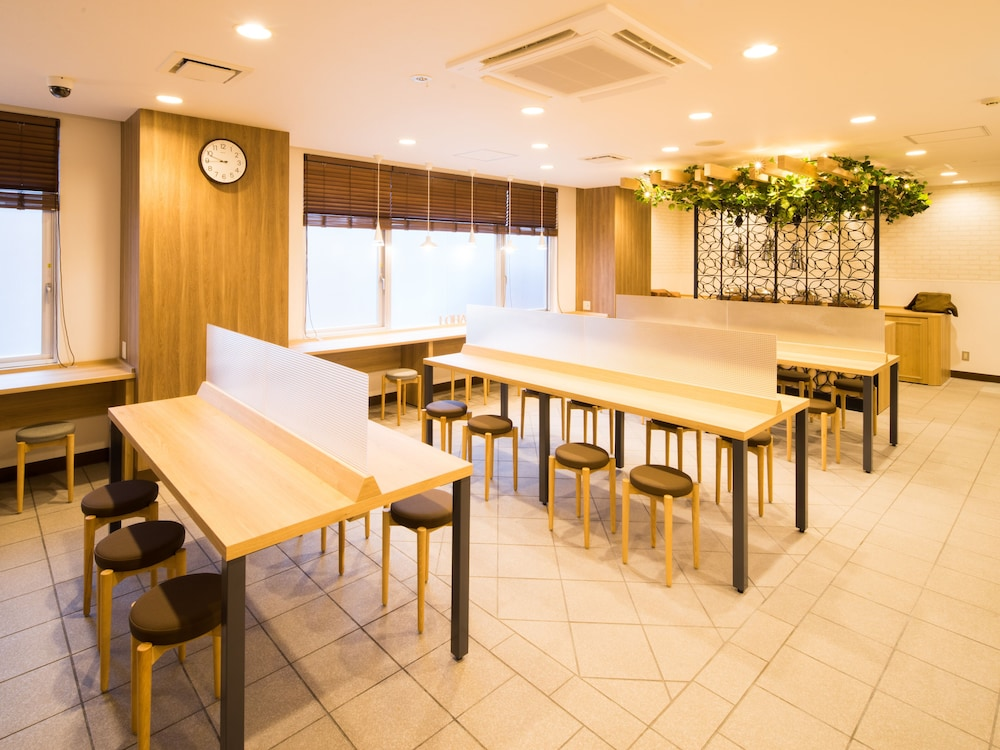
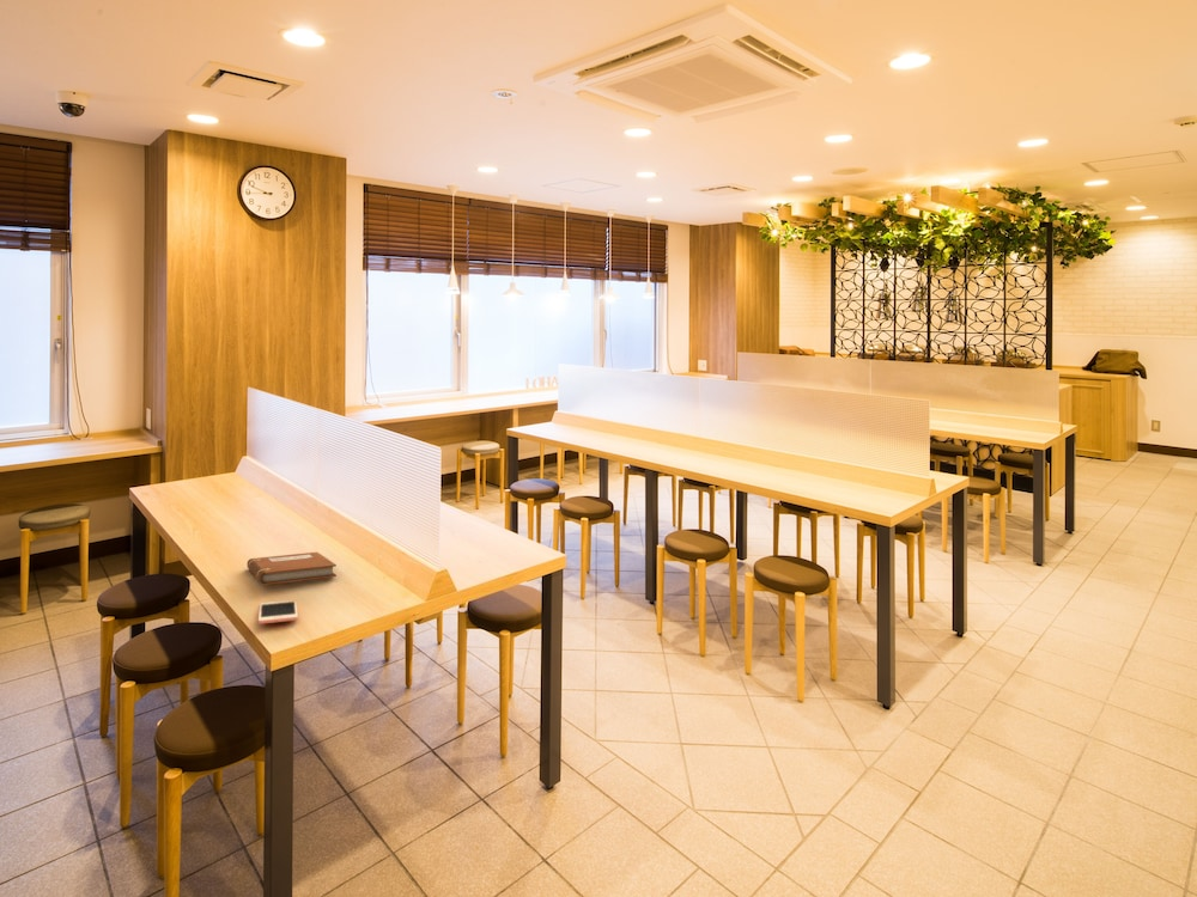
+ notebook [245,551,338,586]
+ cell phone [257,600,299,626]
